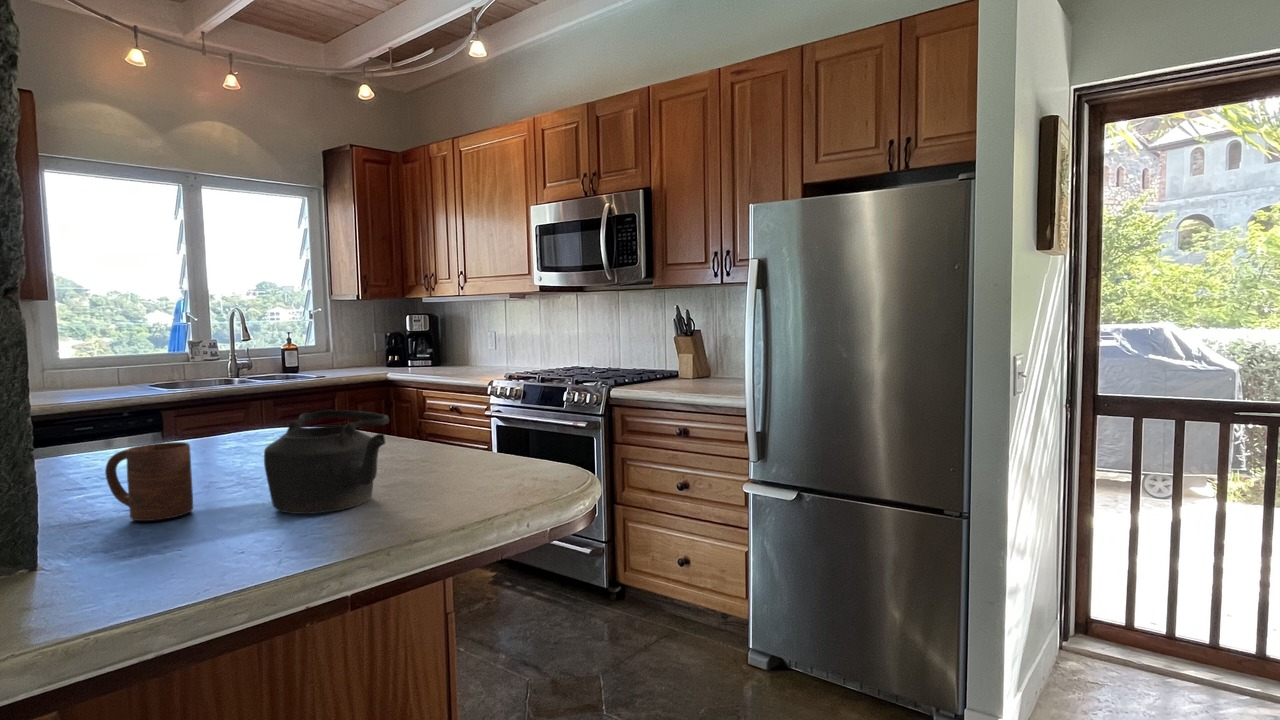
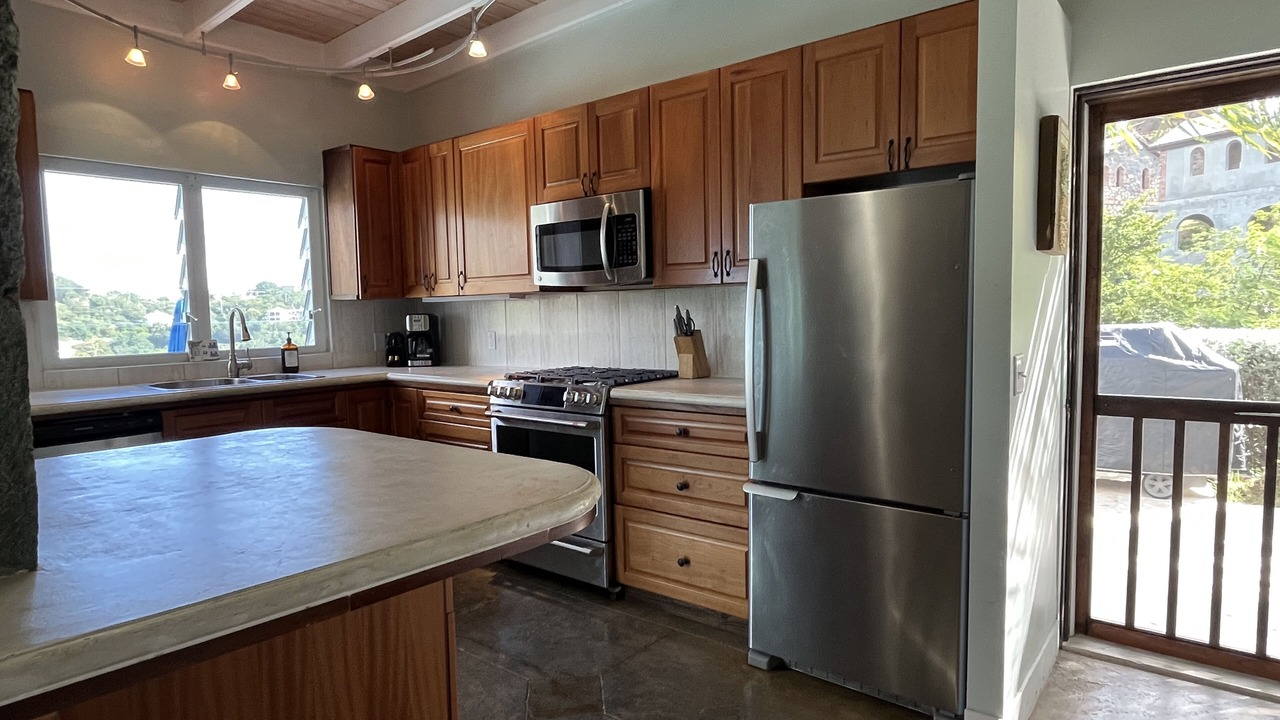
- teapot [263,409,390,515]
- cup [104,441,194,522]
